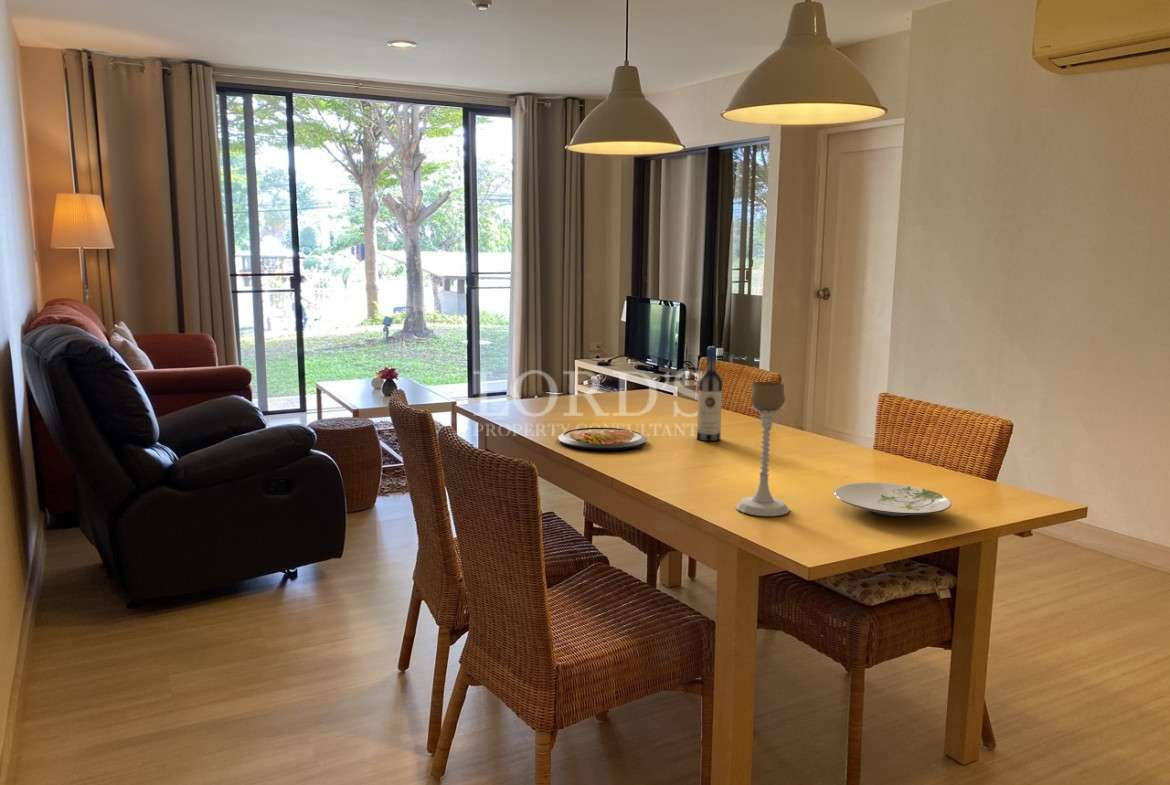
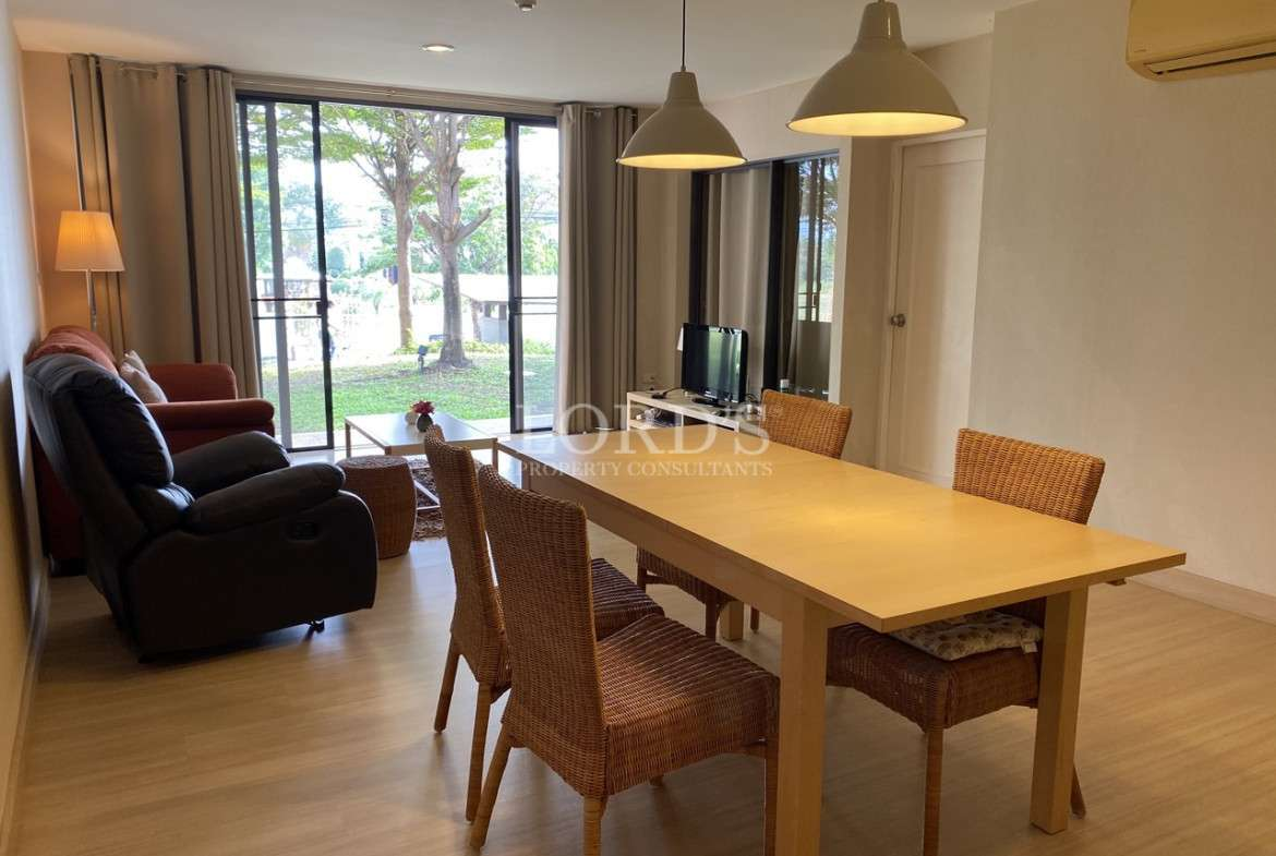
- wine bottle [696,345,724,442]
- plate [833,482,952,518]
- dish [557,427,648,451]
- candle holder [735,380,791,517]
